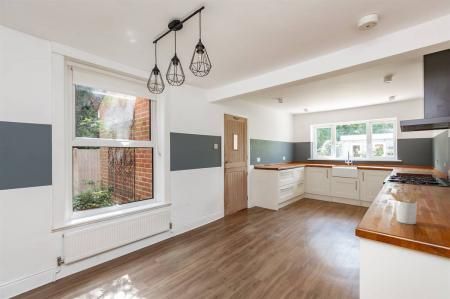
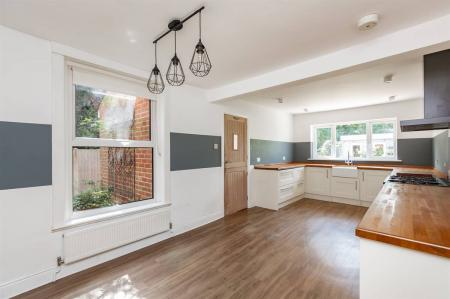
- utensil holder [388,191,420,225]
